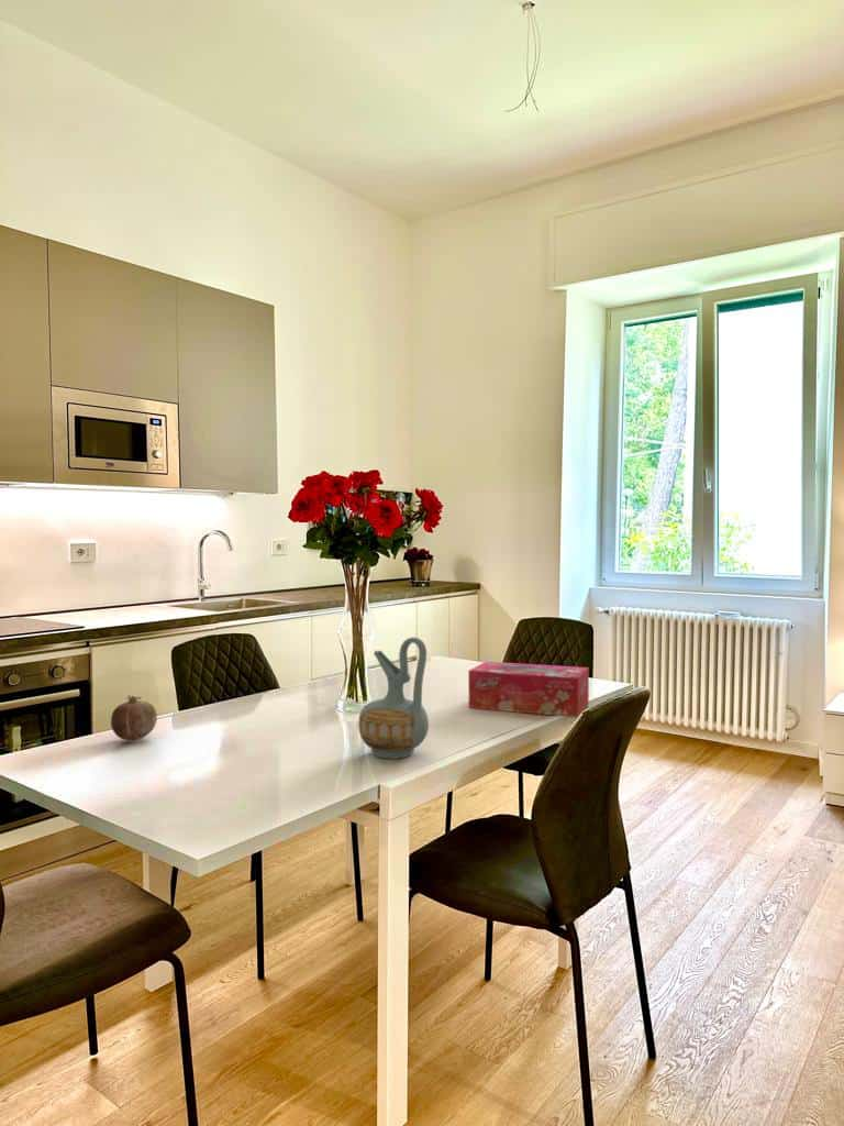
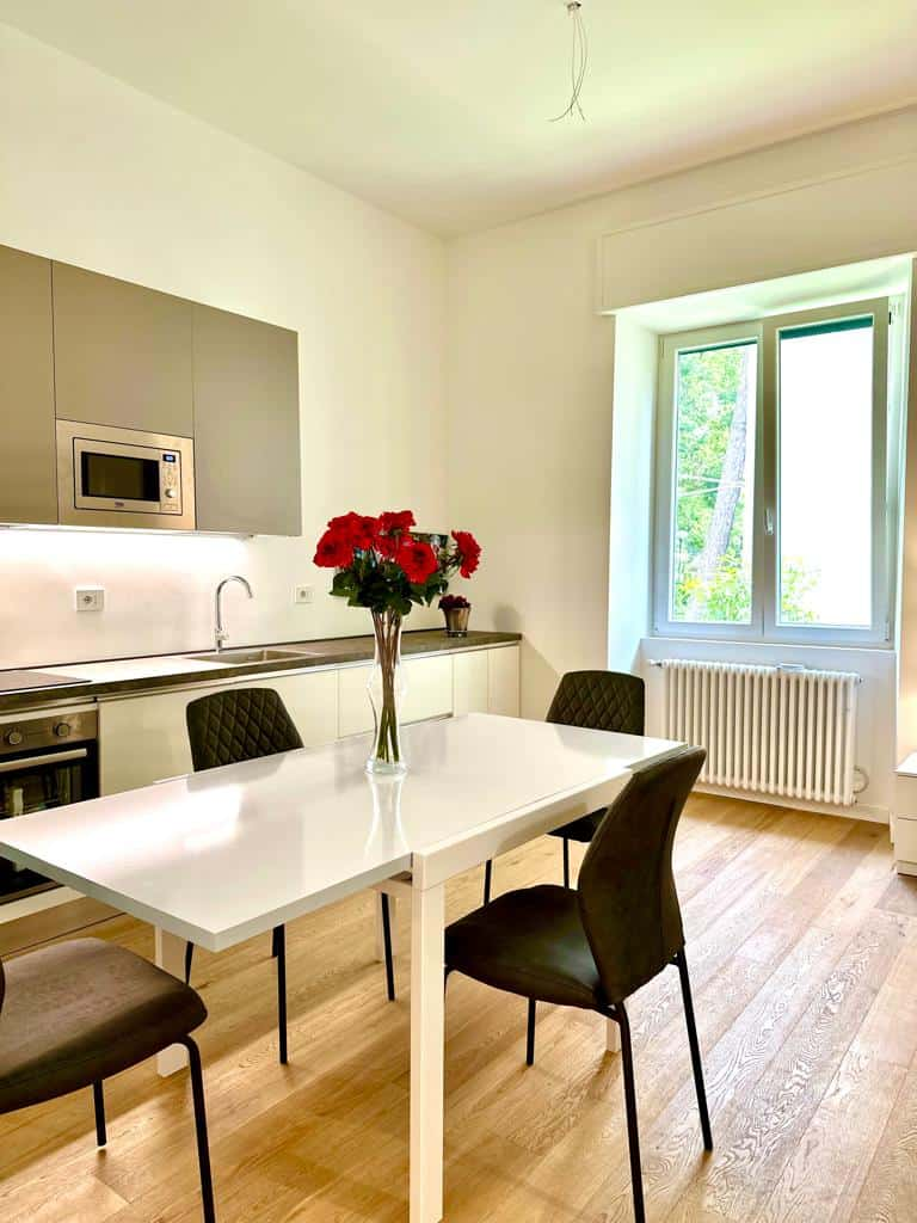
- fruit [110,694,158,741]
- tissue box [467,661,590,718]
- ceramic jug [357,637,430,760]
